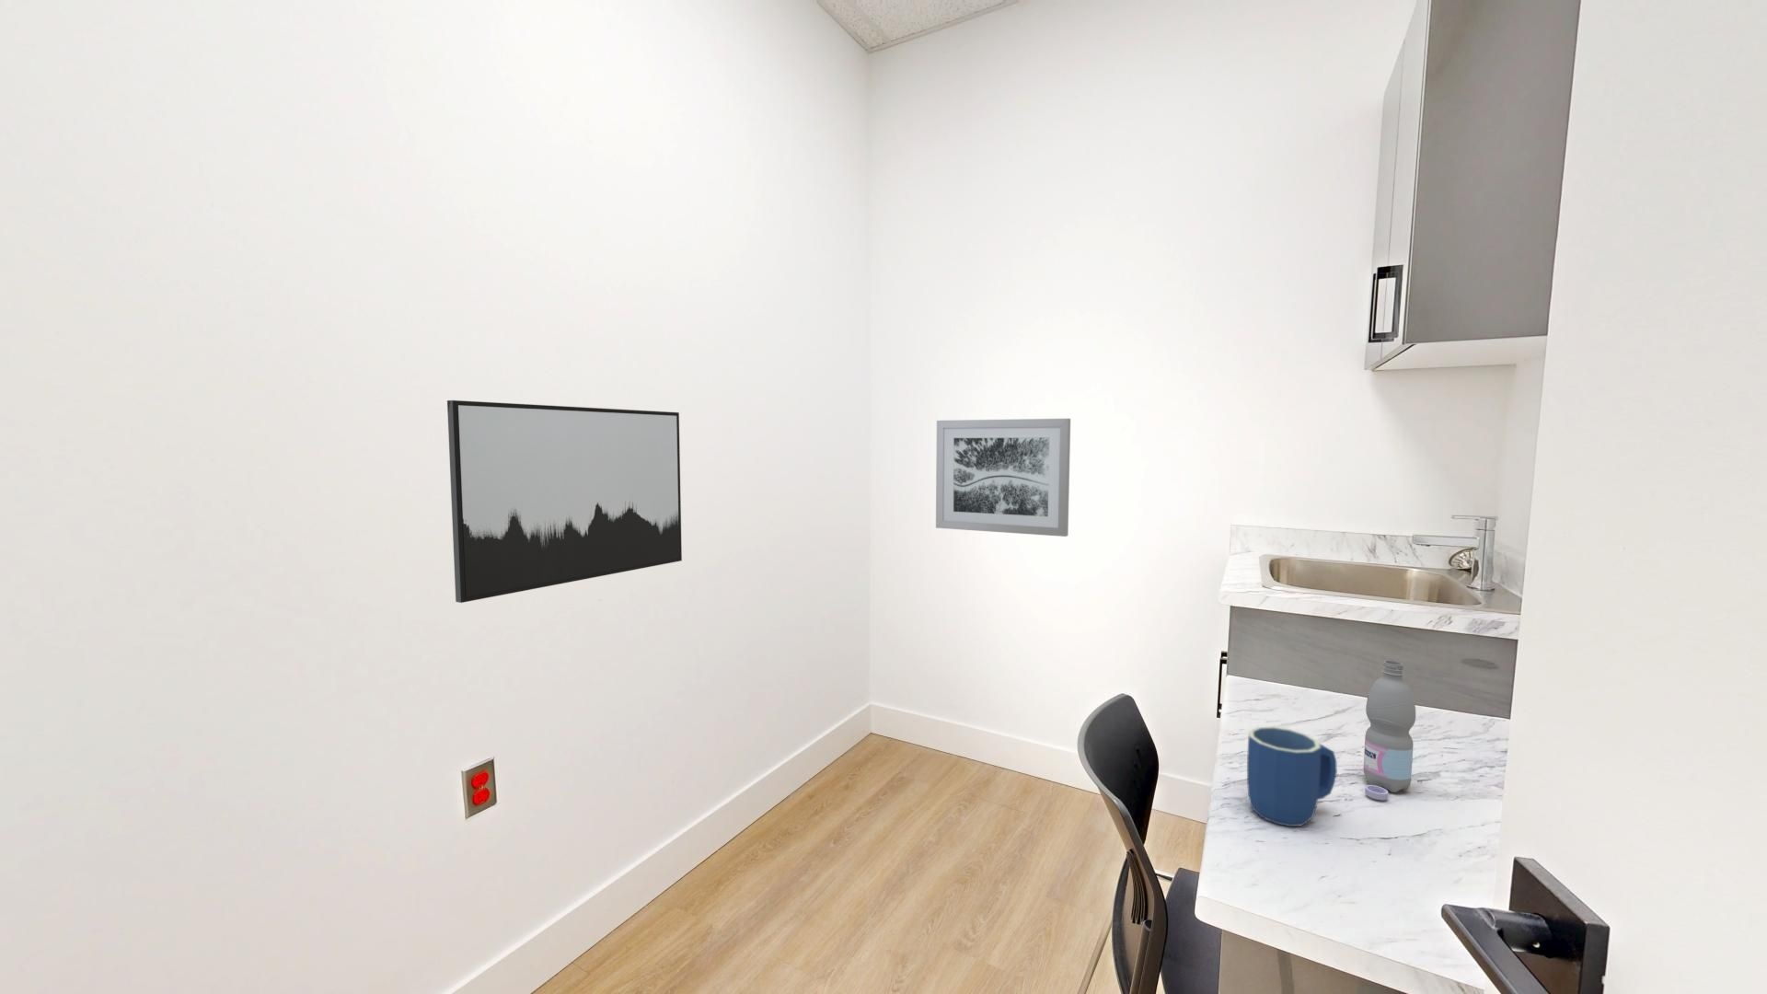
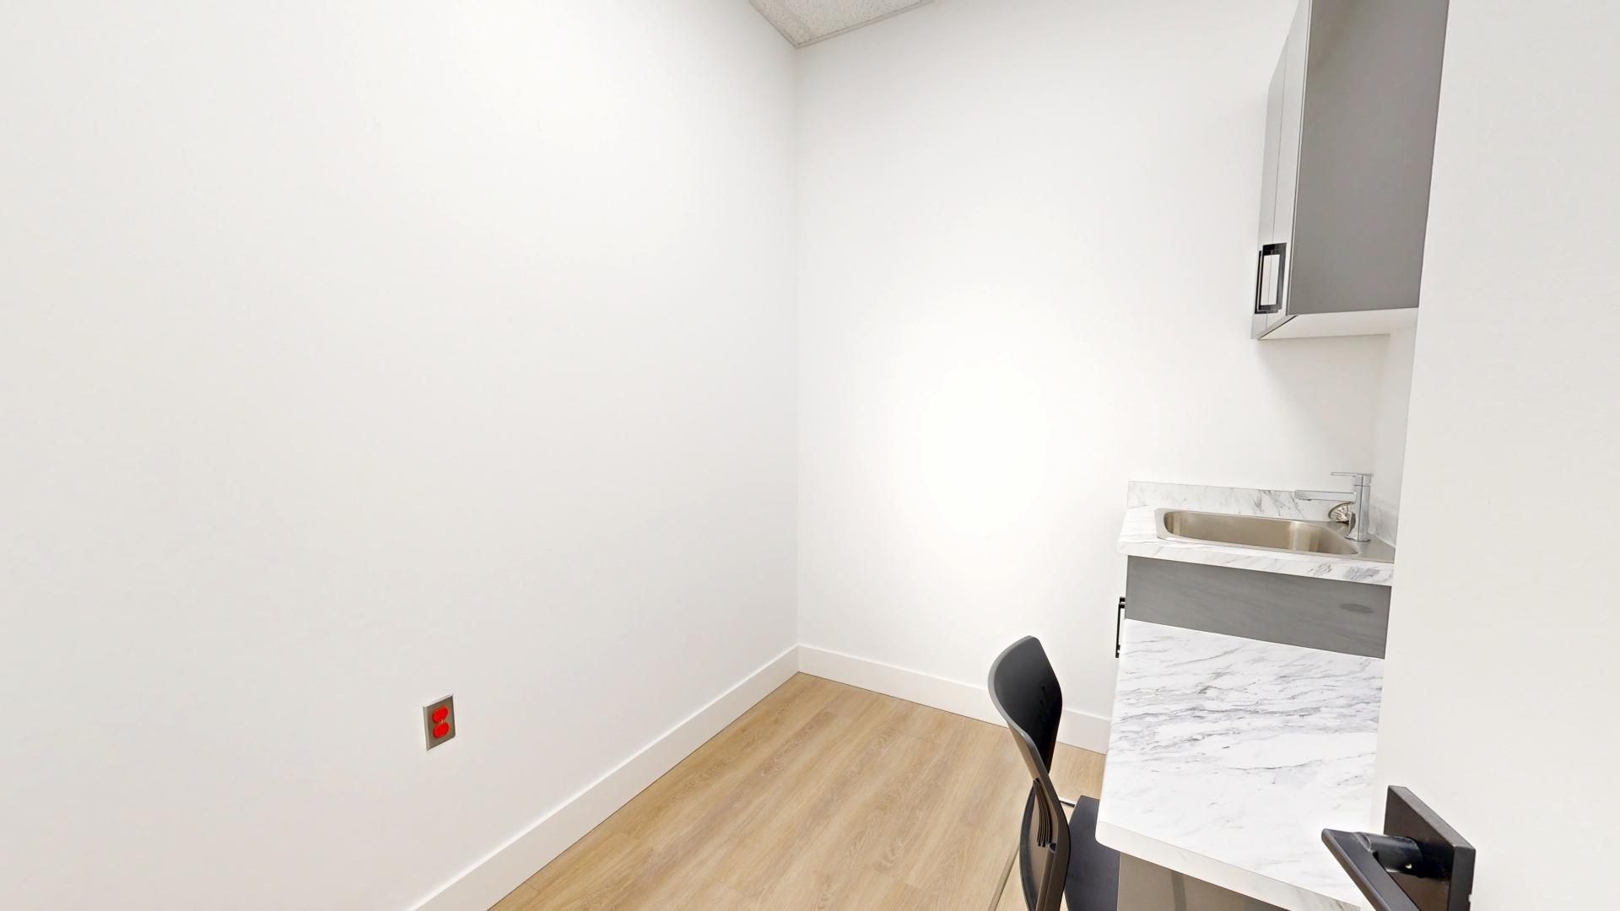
- wall art [447,399,683,603]
- mug [1246,726,1339,828]
- wall art [934,418,1072,538]
- water bottle [1363,660,1416,801]
